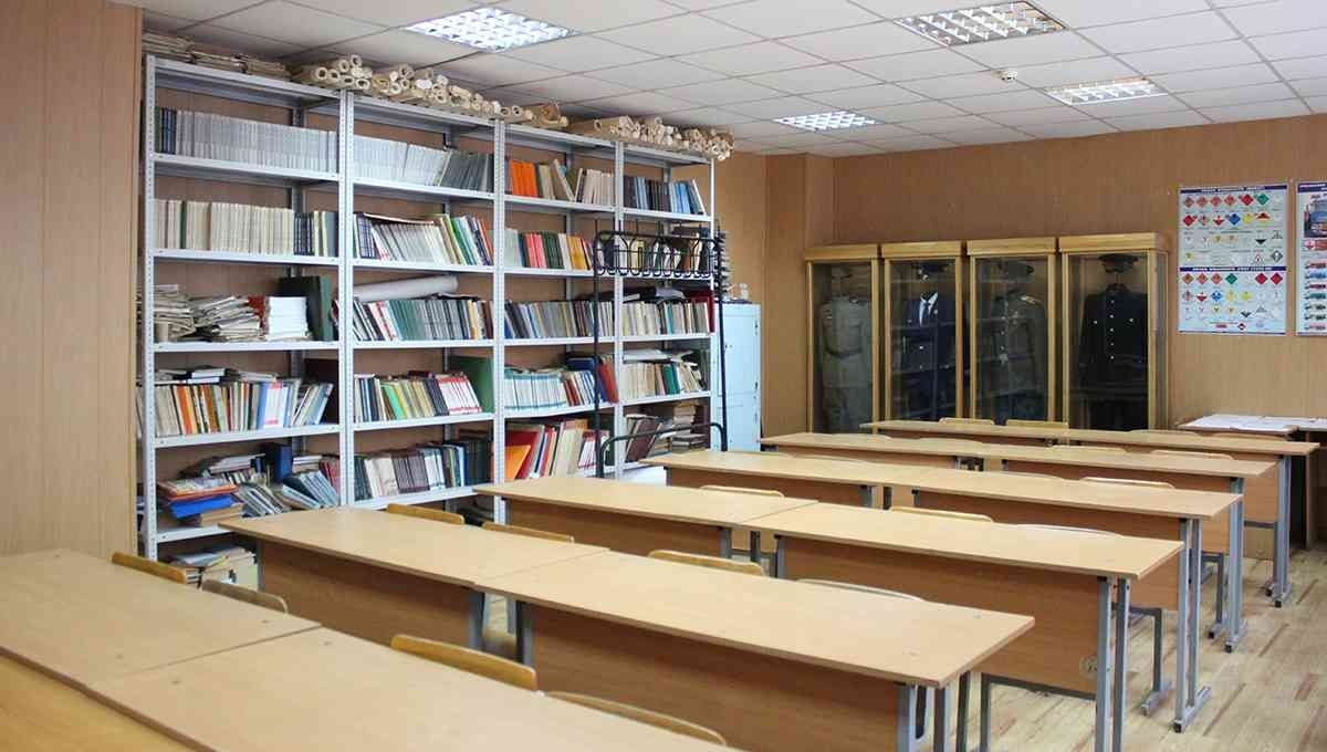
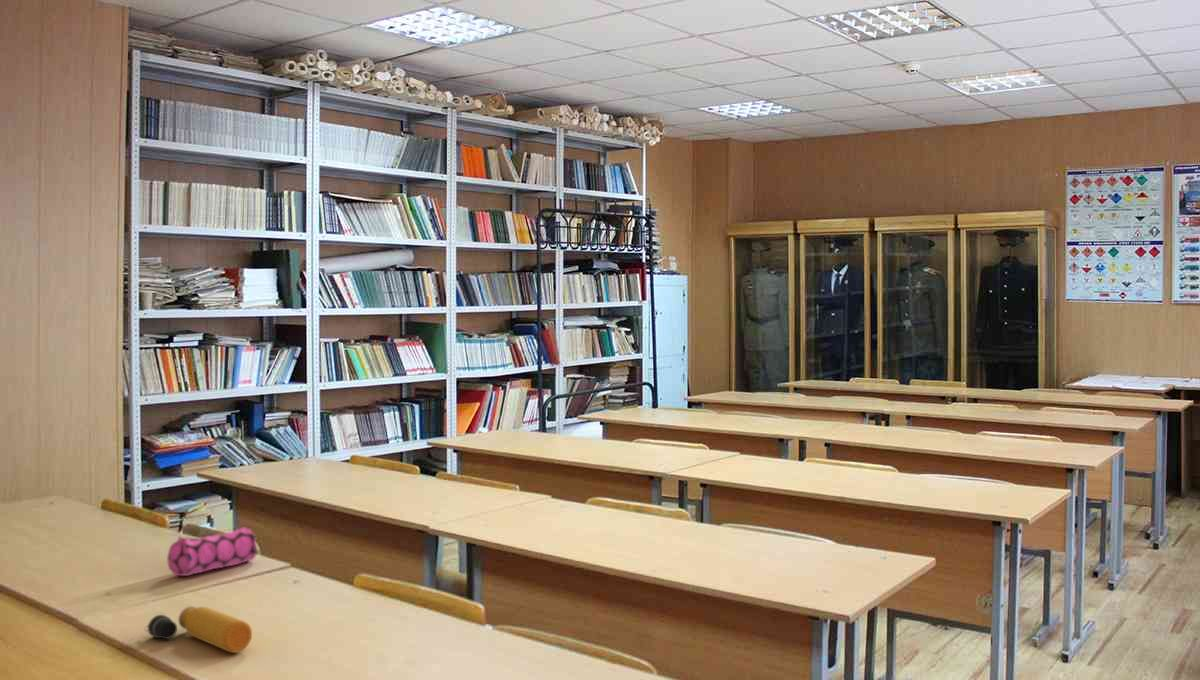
+ pencil case [166,526,257,577]
+ water bottle [143,605,253,654]
